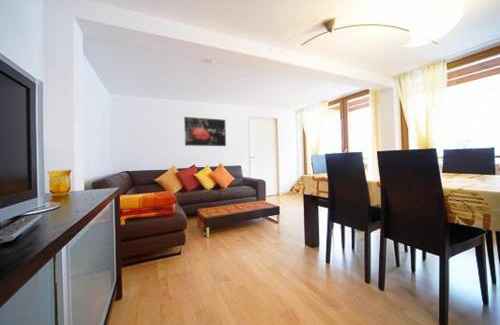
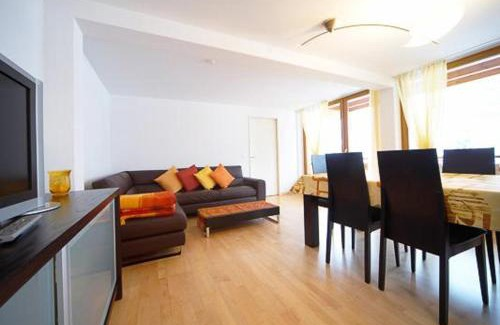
- wall art [183,116,227,147]
